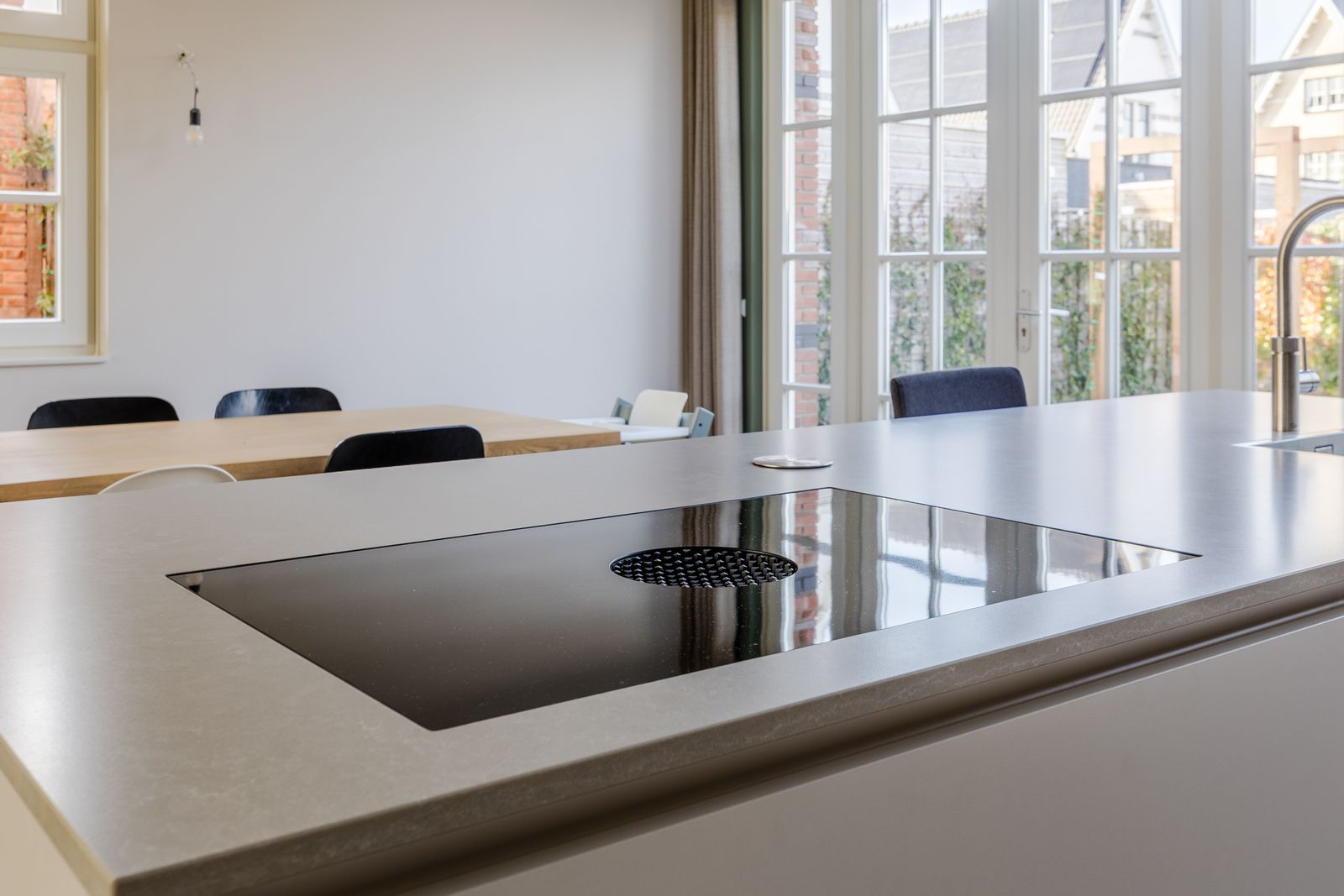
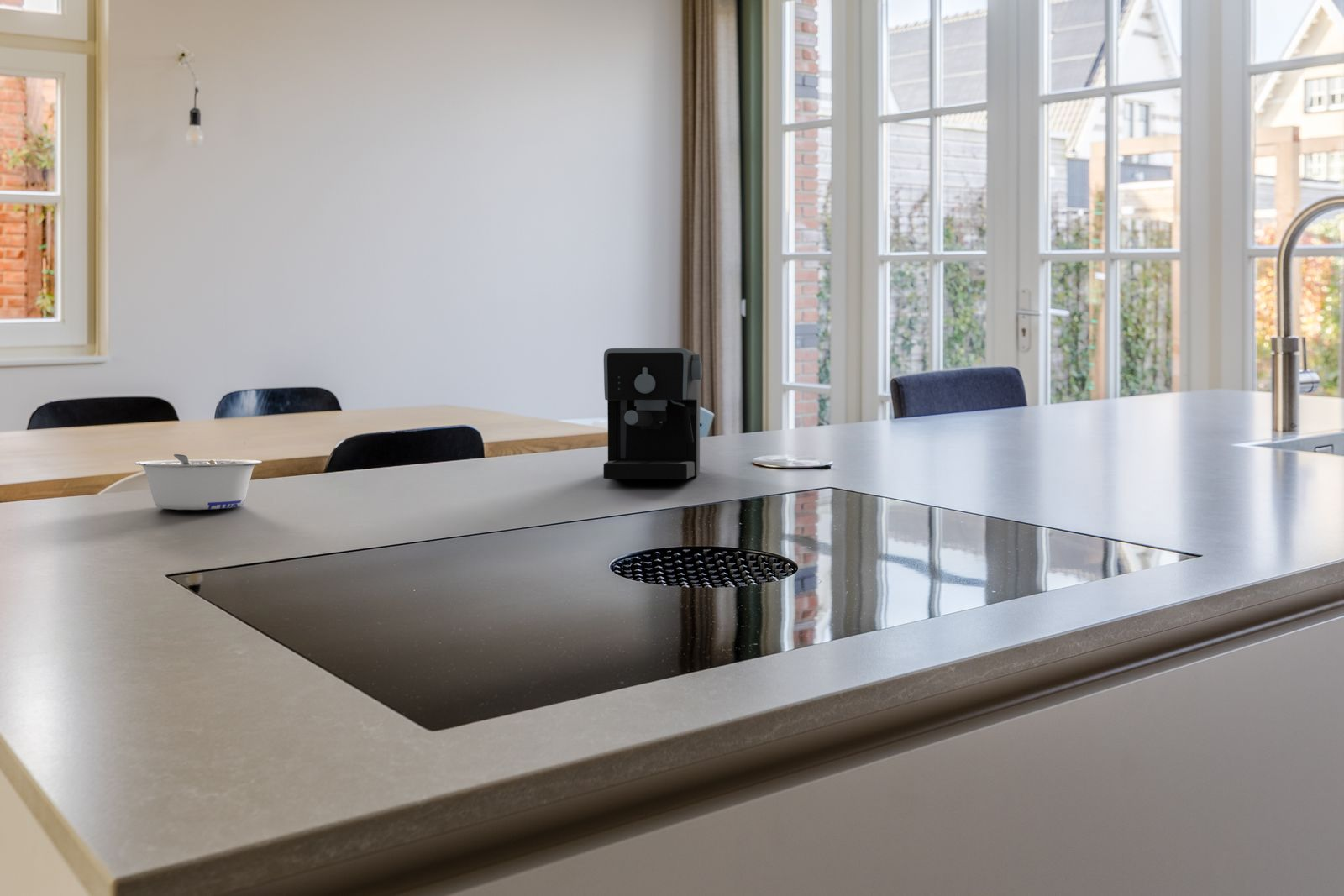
+ coffee maker [602,347,832,480]
+ legume [134,453,263,511]
